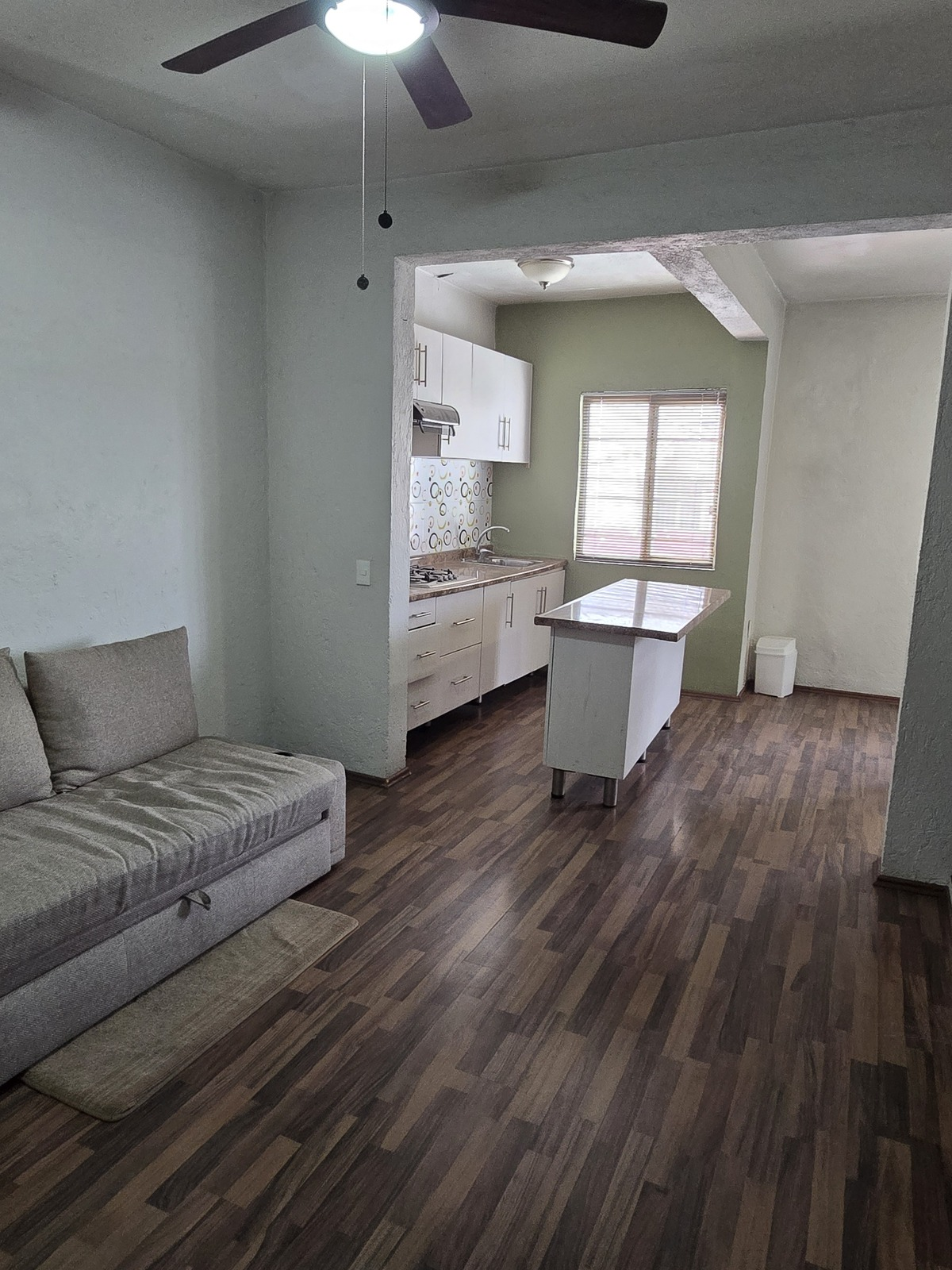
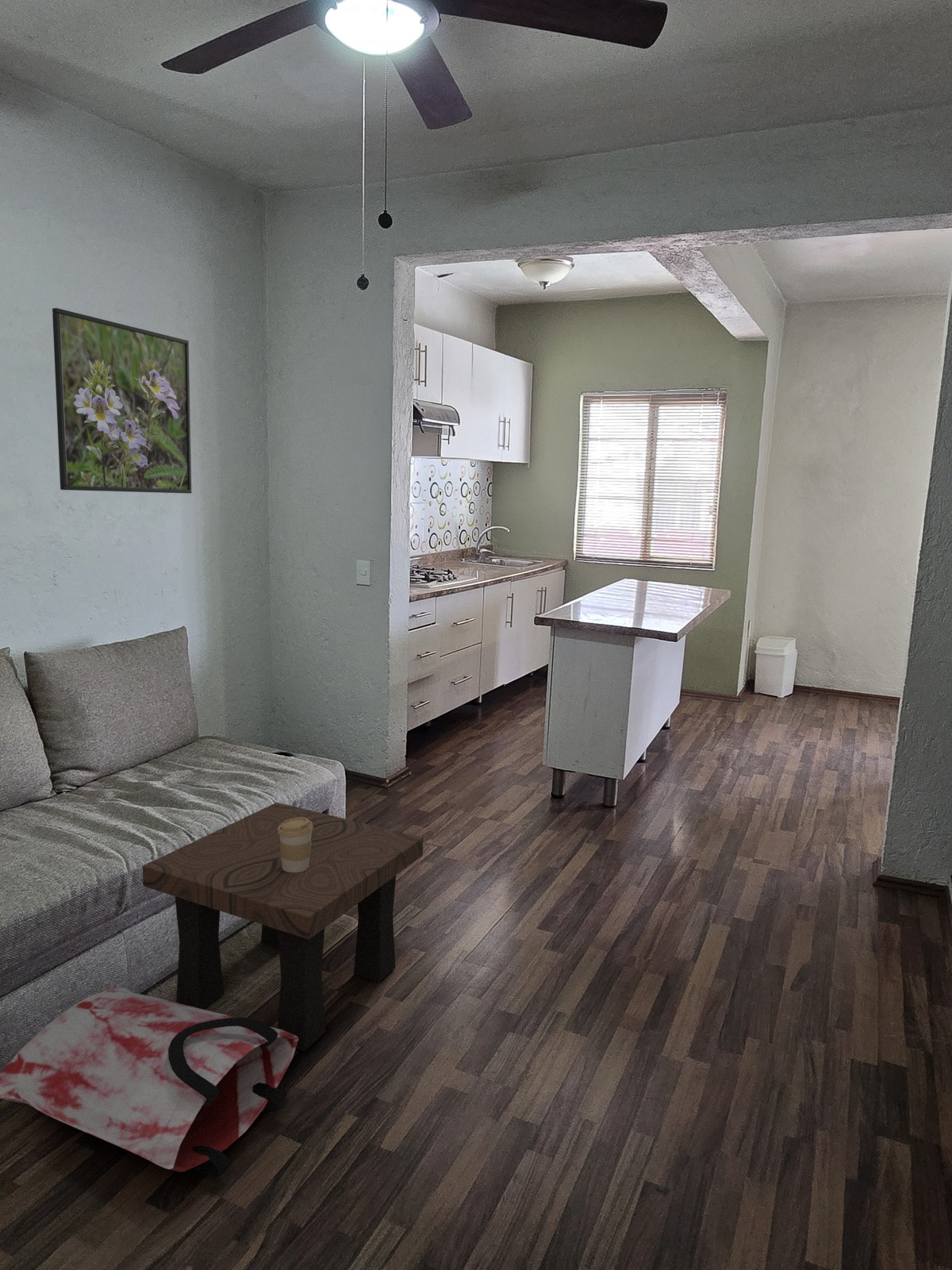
+ coffee cup [278,818,313,872]
+ bag [0,987,298,1176]
+ side table [142,802,424,1053]
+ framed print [52,307,192,495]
